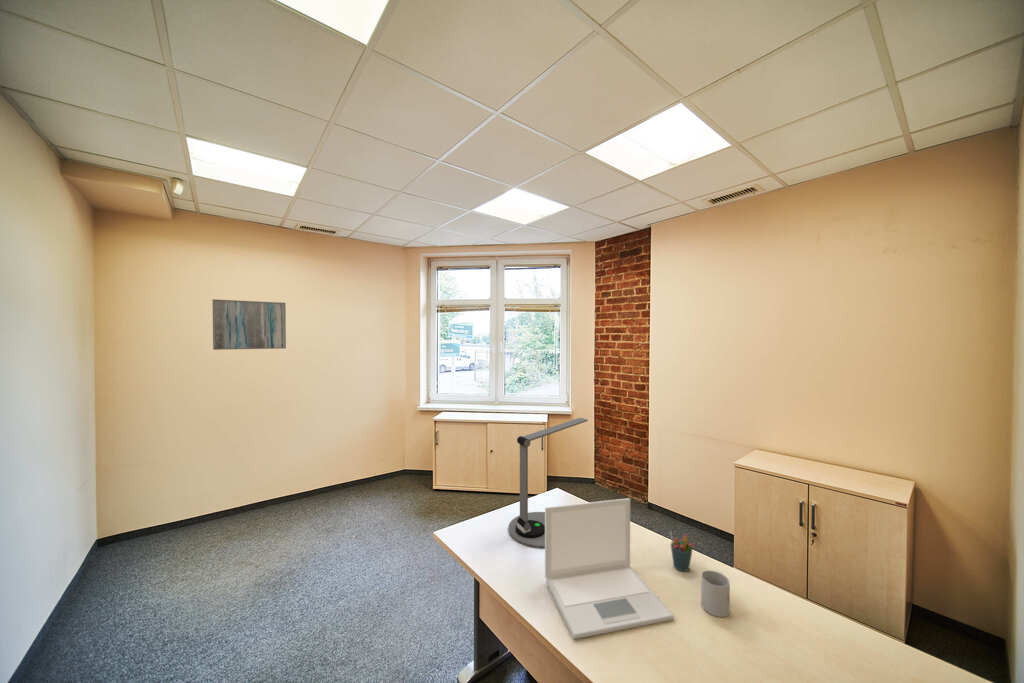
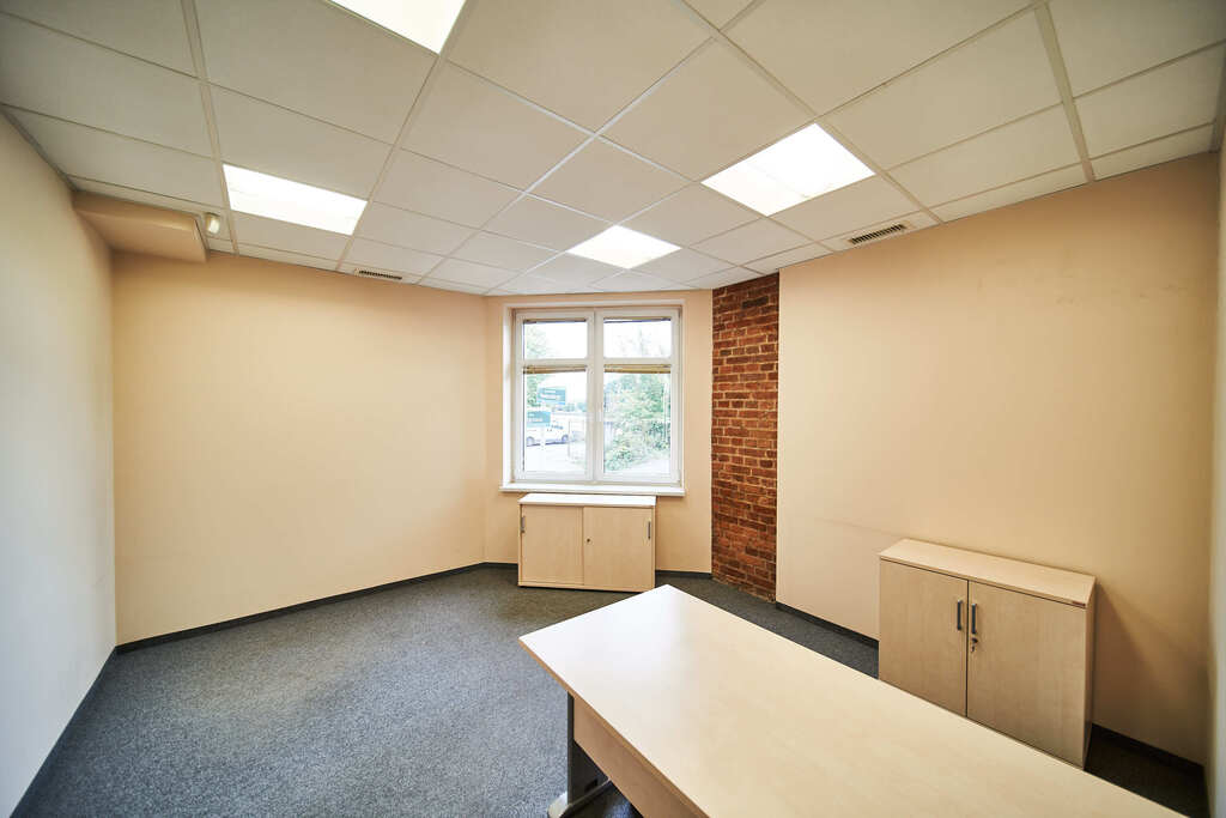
- pen holder [669,531,694,573]
- desk lamp [508,417,589,549]
- wall art [212,298,287,351]
- mug [700,569,731,618]
- laptop [544,497,675,640]
